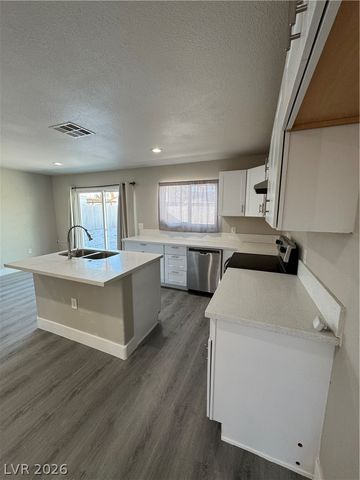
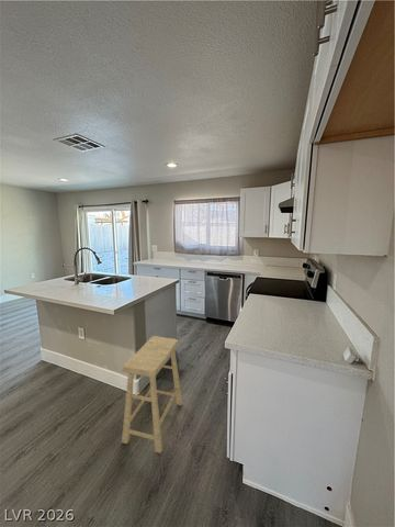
+ stool [121,335,183,455]
